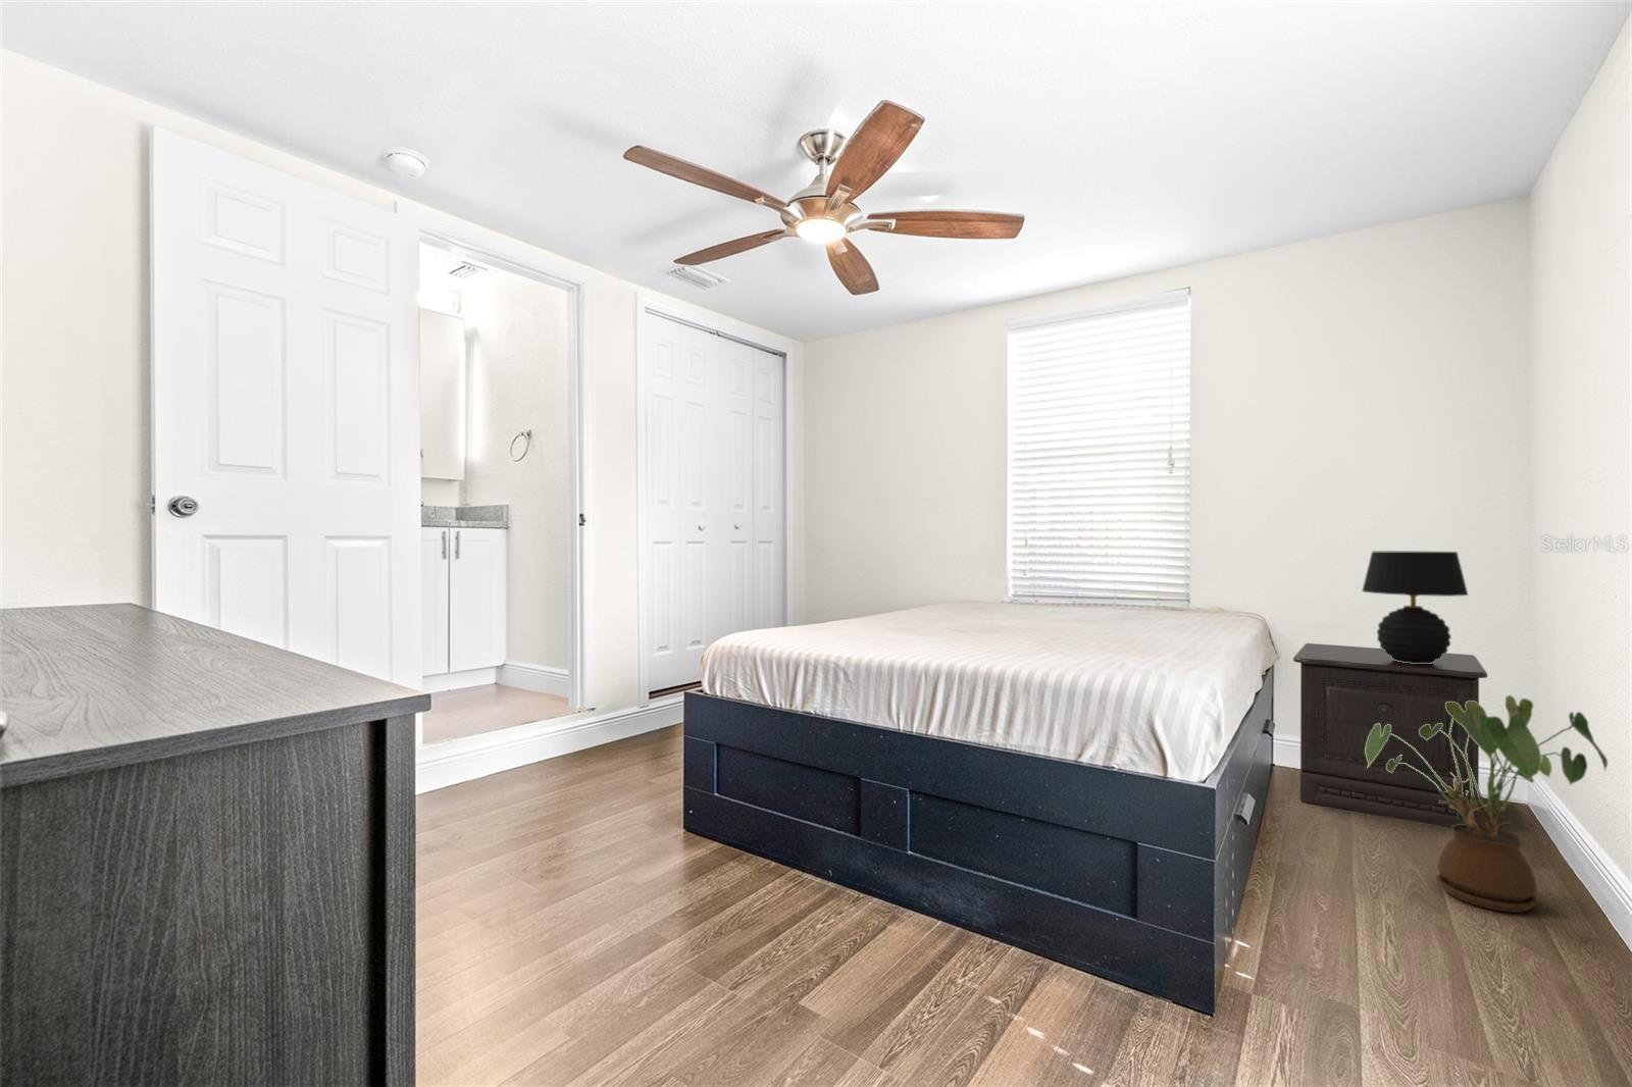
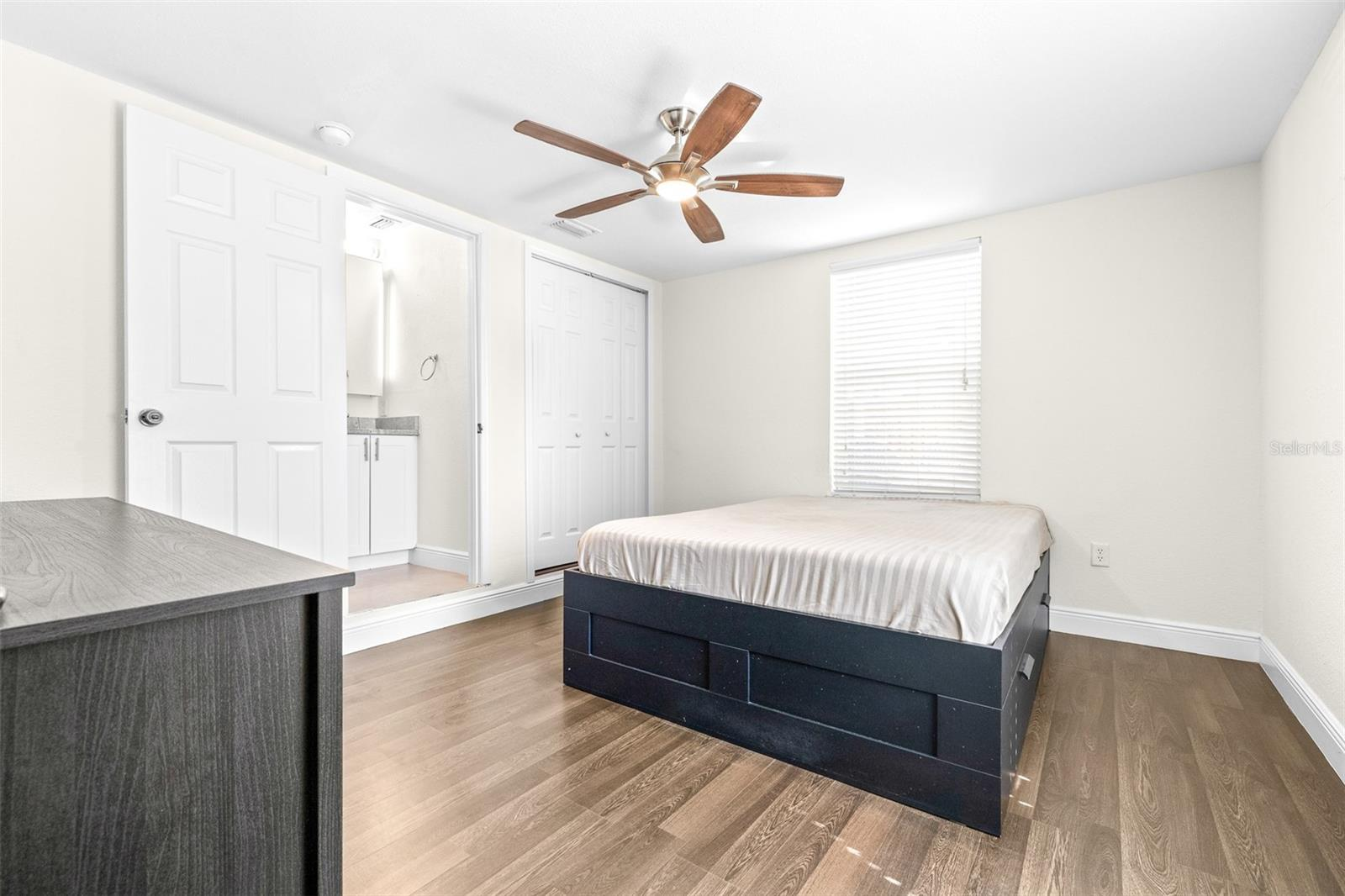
- nightstand [1292,643,1488,829]
- table lamp [1360,551,1469,664]
- house plant [1365,694,1609,914]
